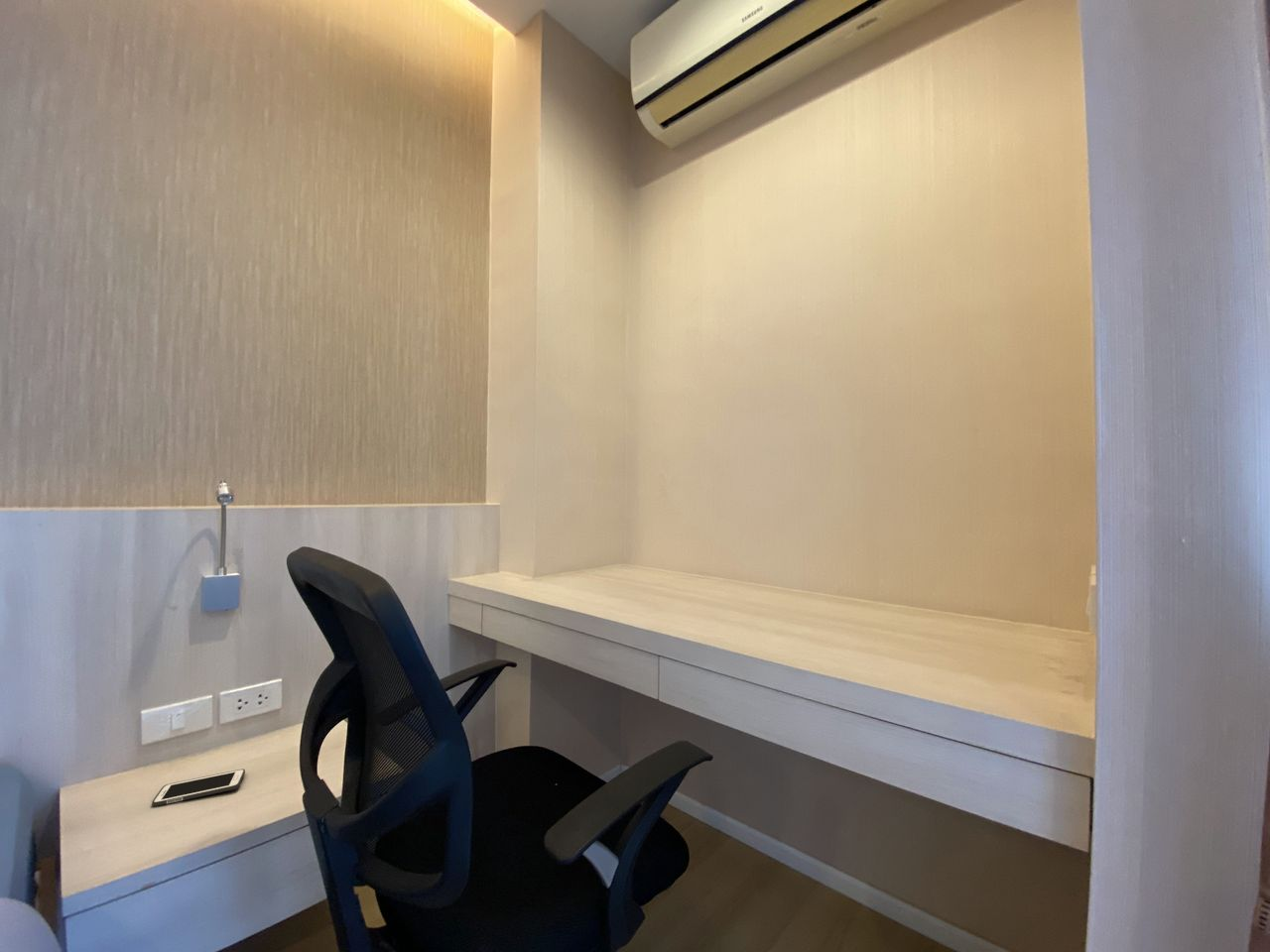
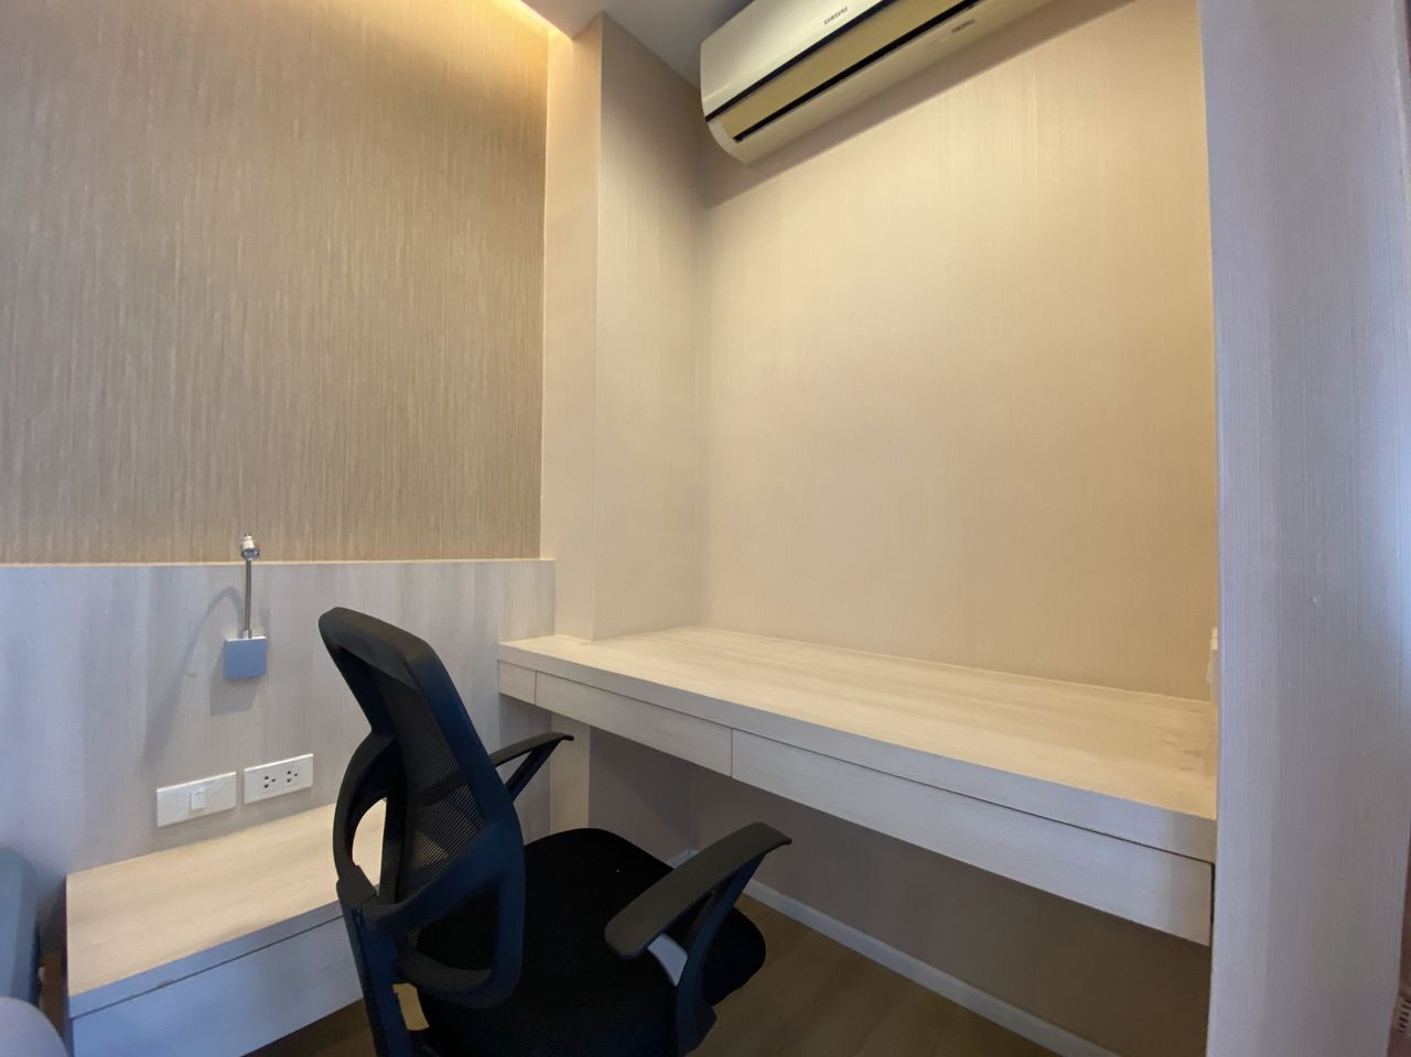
- cell phone [151,769,246,807]
